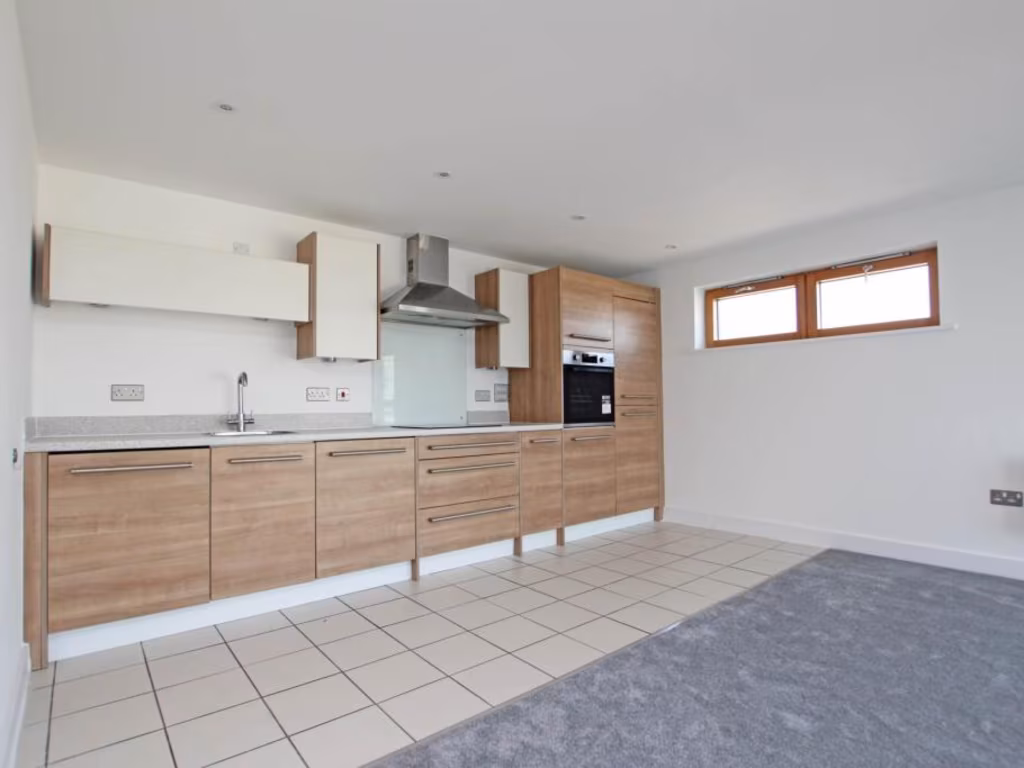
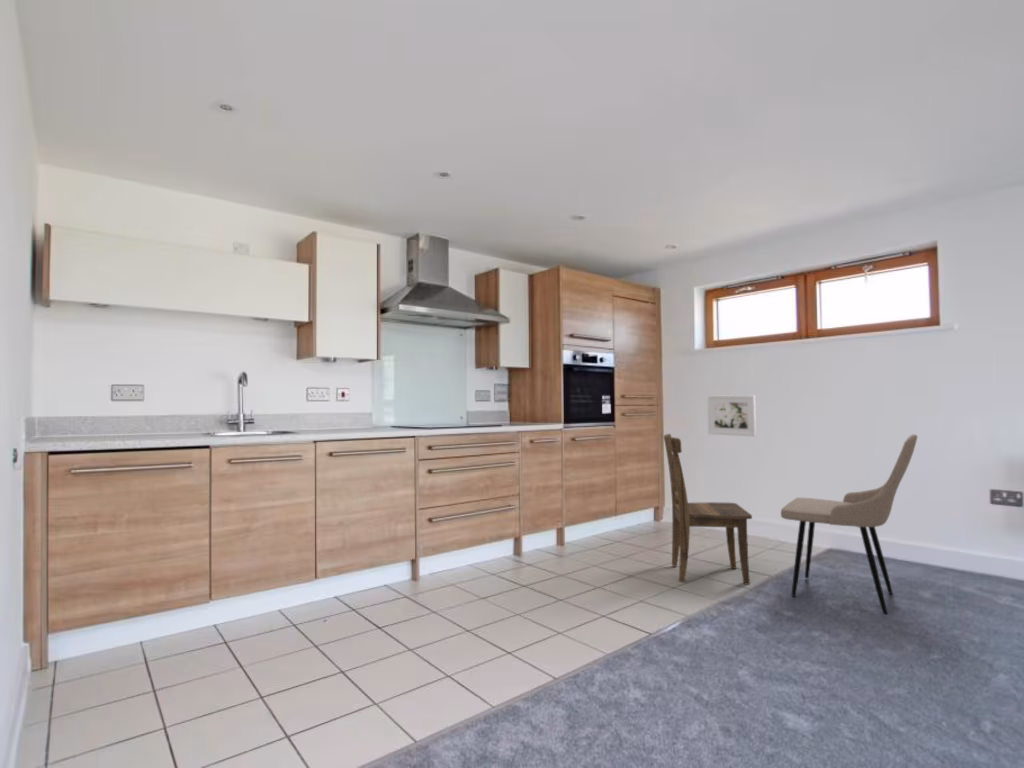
+ dining chair [663,433,753,585]
+ dining chair [780,434,918,615]
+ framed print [707,394,757,438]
